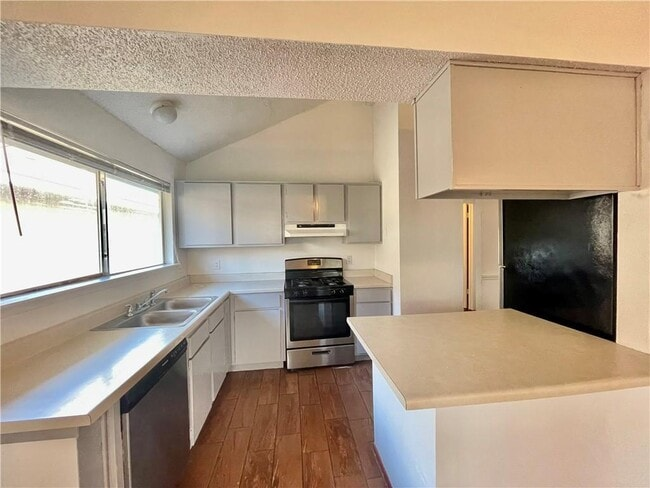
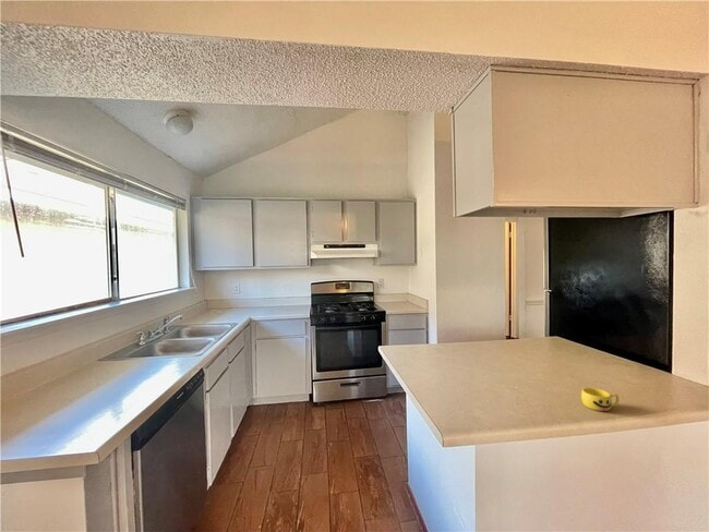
+ cup [580,387,621,412]
